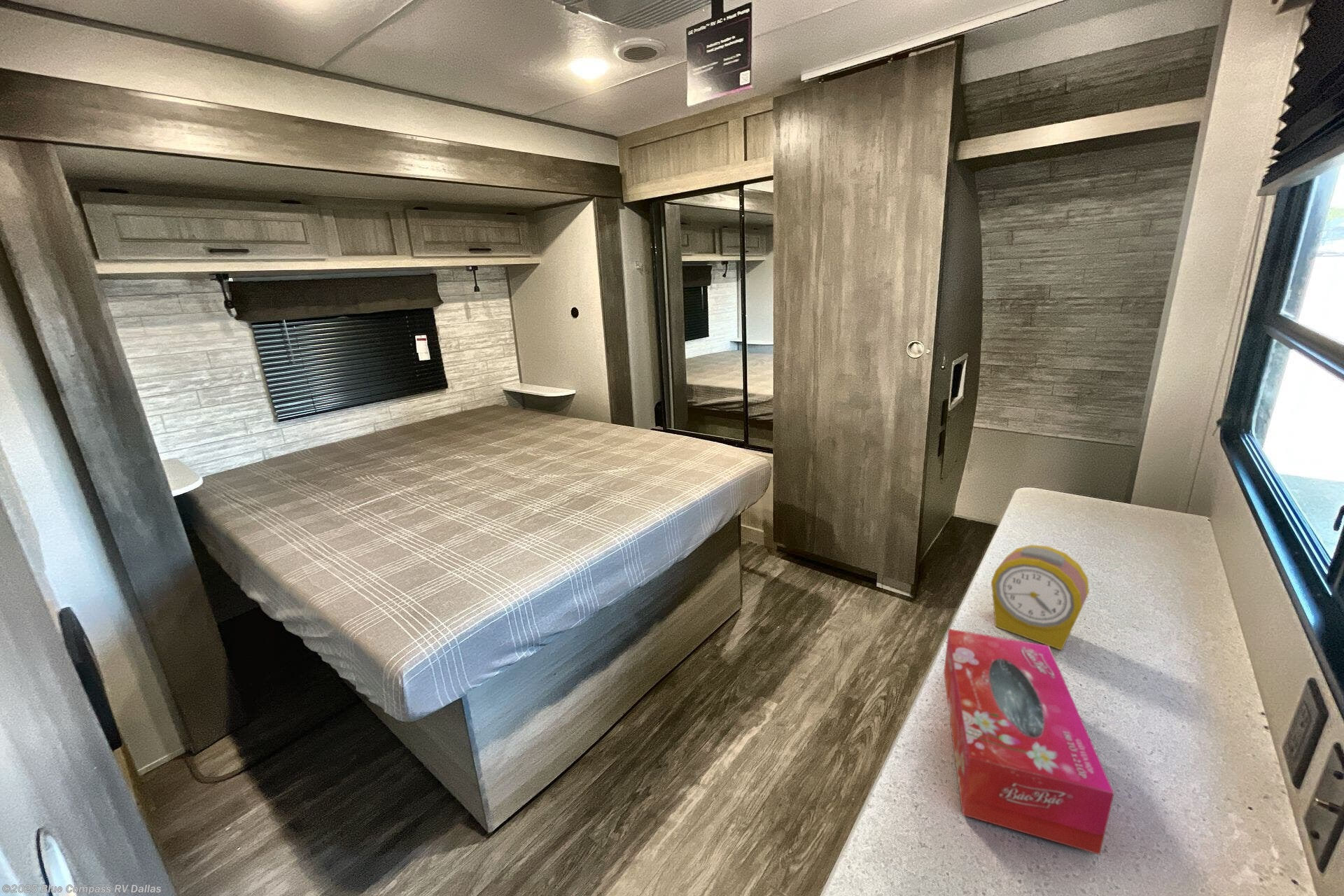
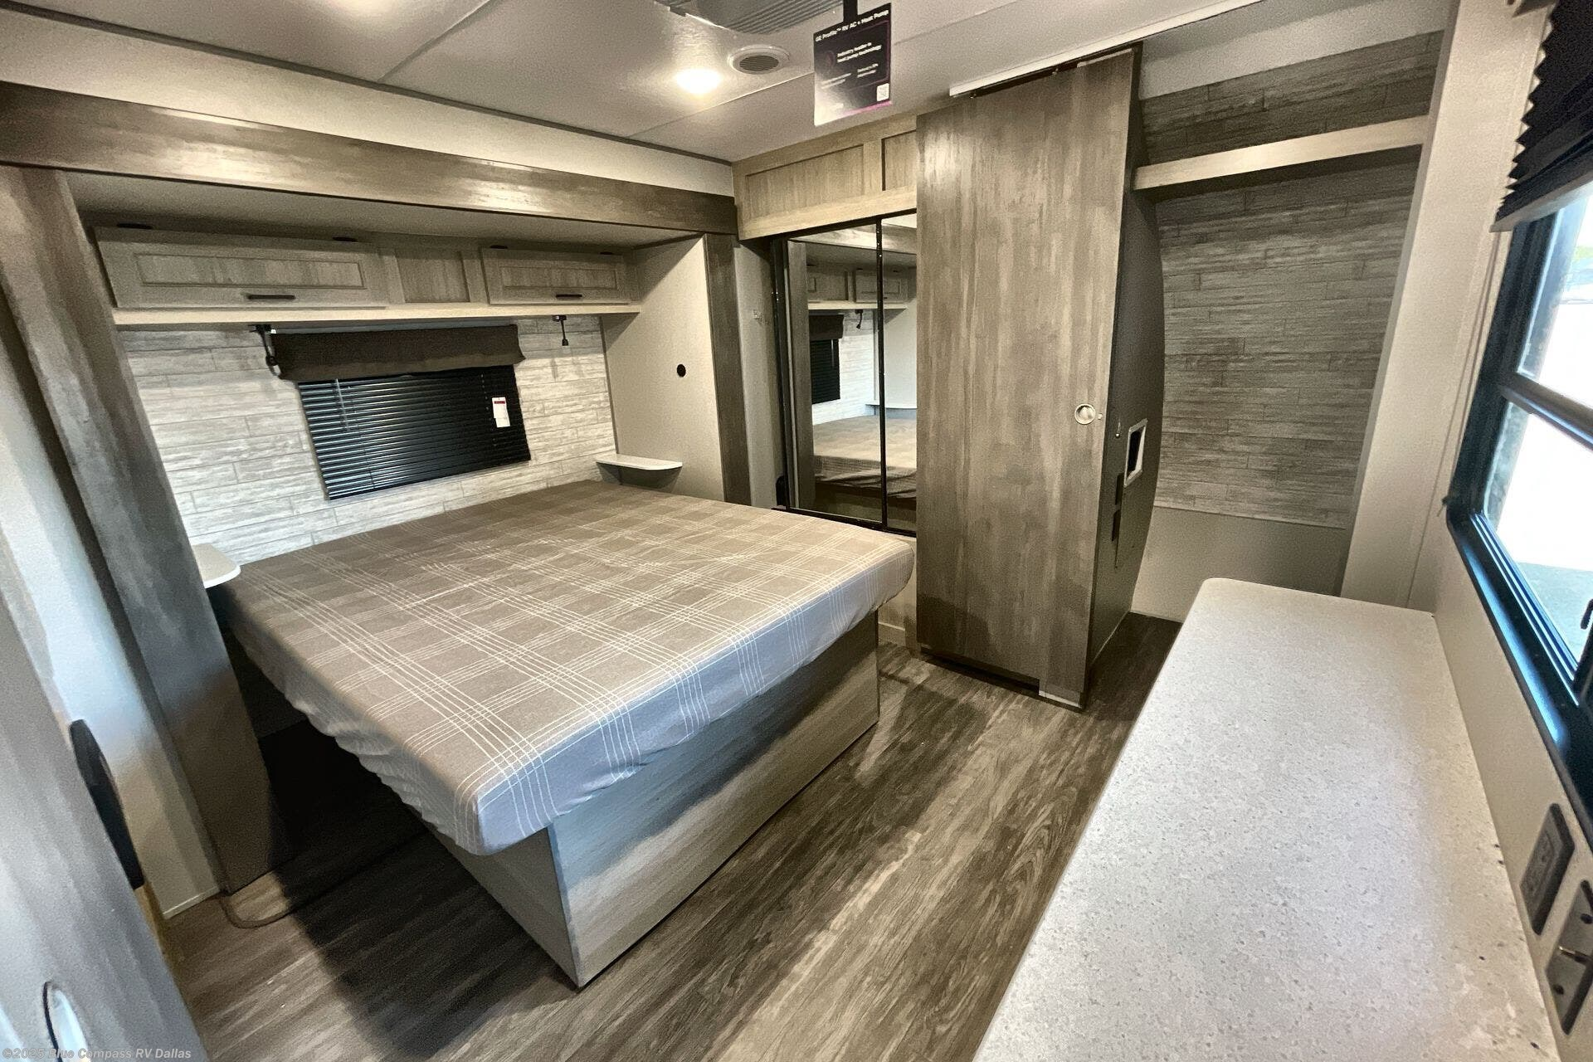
- alarm clock [991,544,1090,651]
- tissue box [943,628,1115,855]
